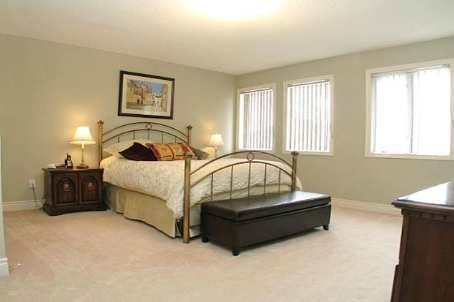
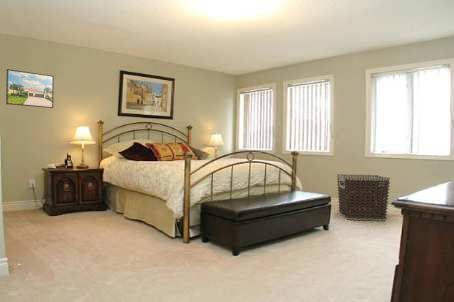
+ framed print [5,68,55,109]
+ clothes hamper [336,173,391,222]
